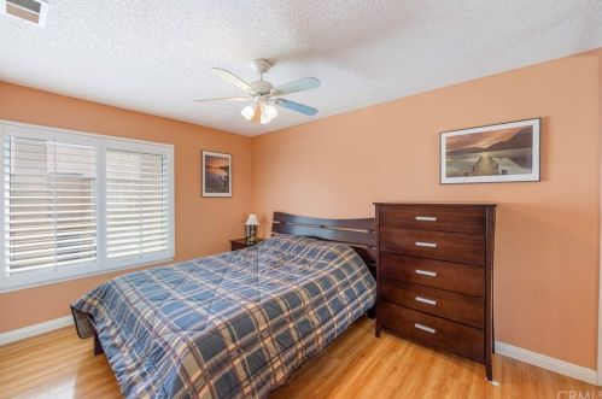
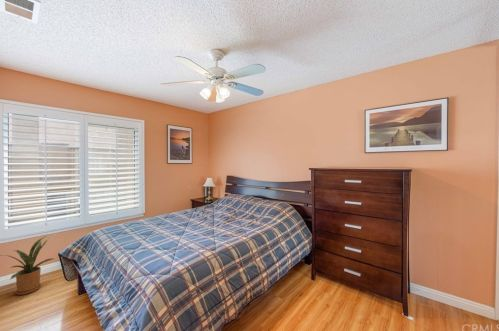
+ house plant [0,235,54,296]
